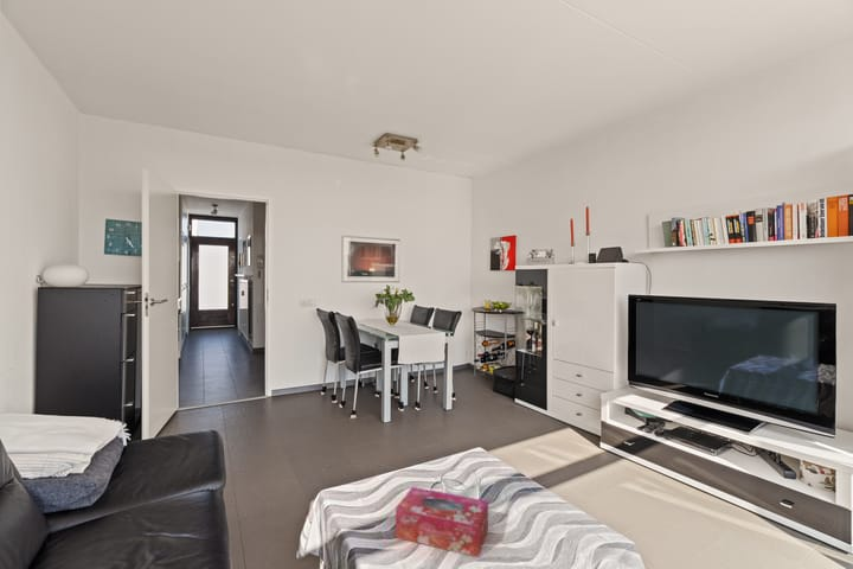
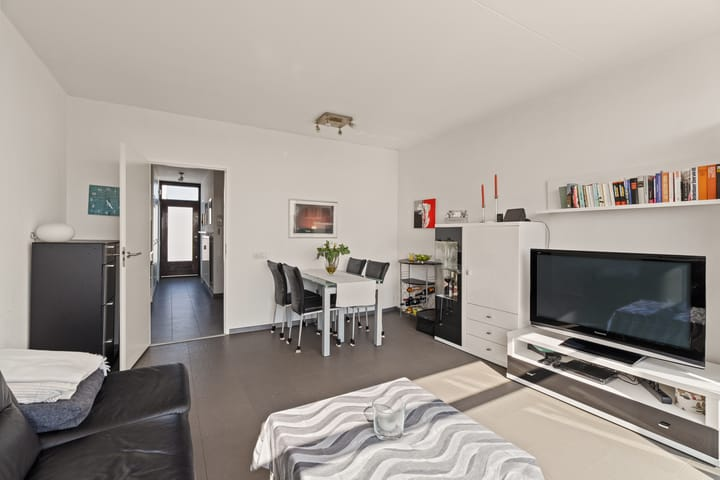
- tissue box [395,486,489,558]
